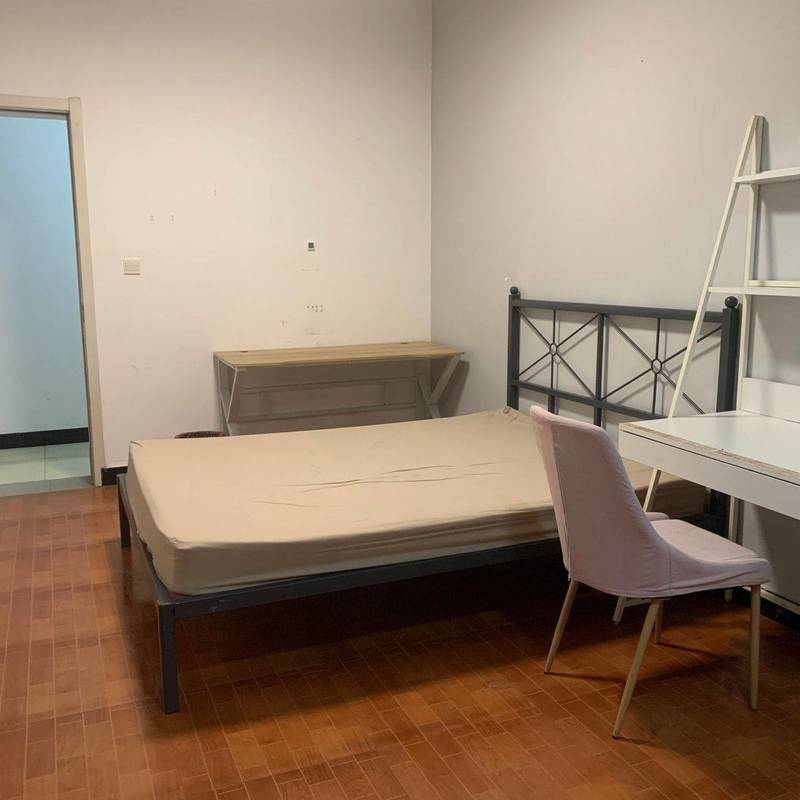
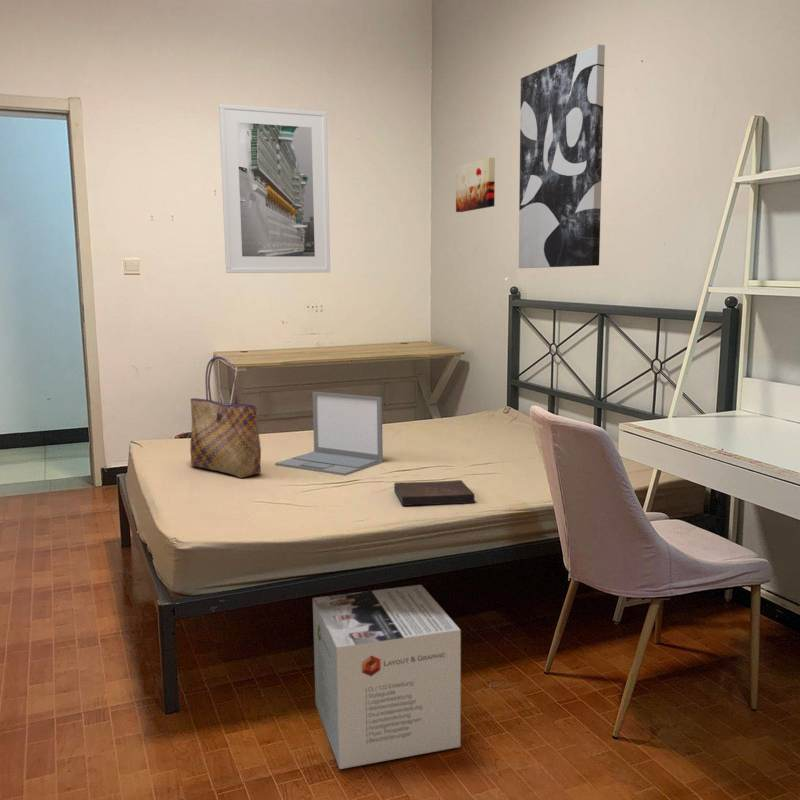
+ laptop [274,391,384,477]
+ cardboard box [312,584,462,770]
+ wall art [518,43,606,269]
+ book [393,479,476,507]
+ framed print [218,103,331,274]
+ tote bag [189,355,262,479]
+ wall art [455,157,496,213]
